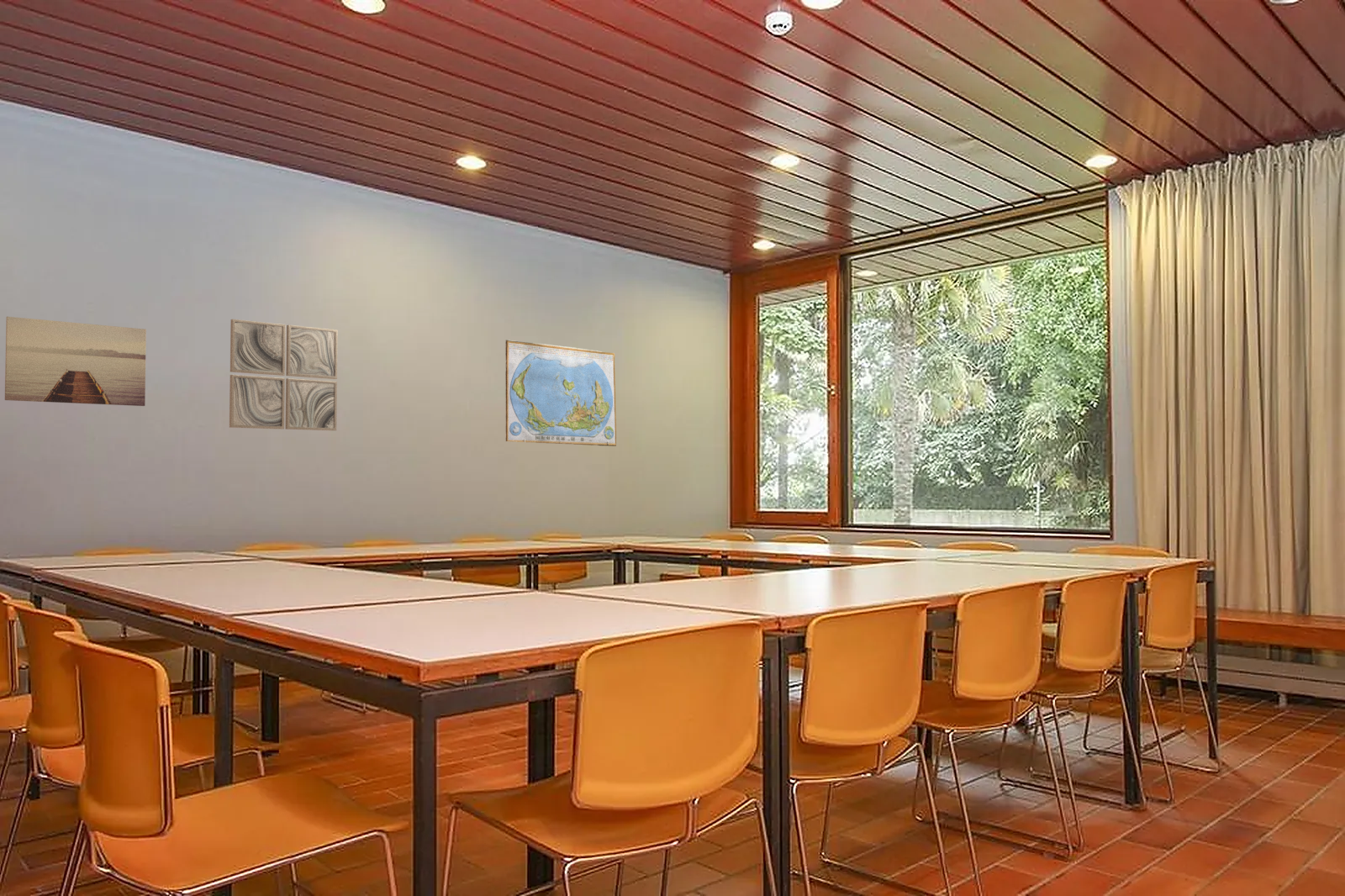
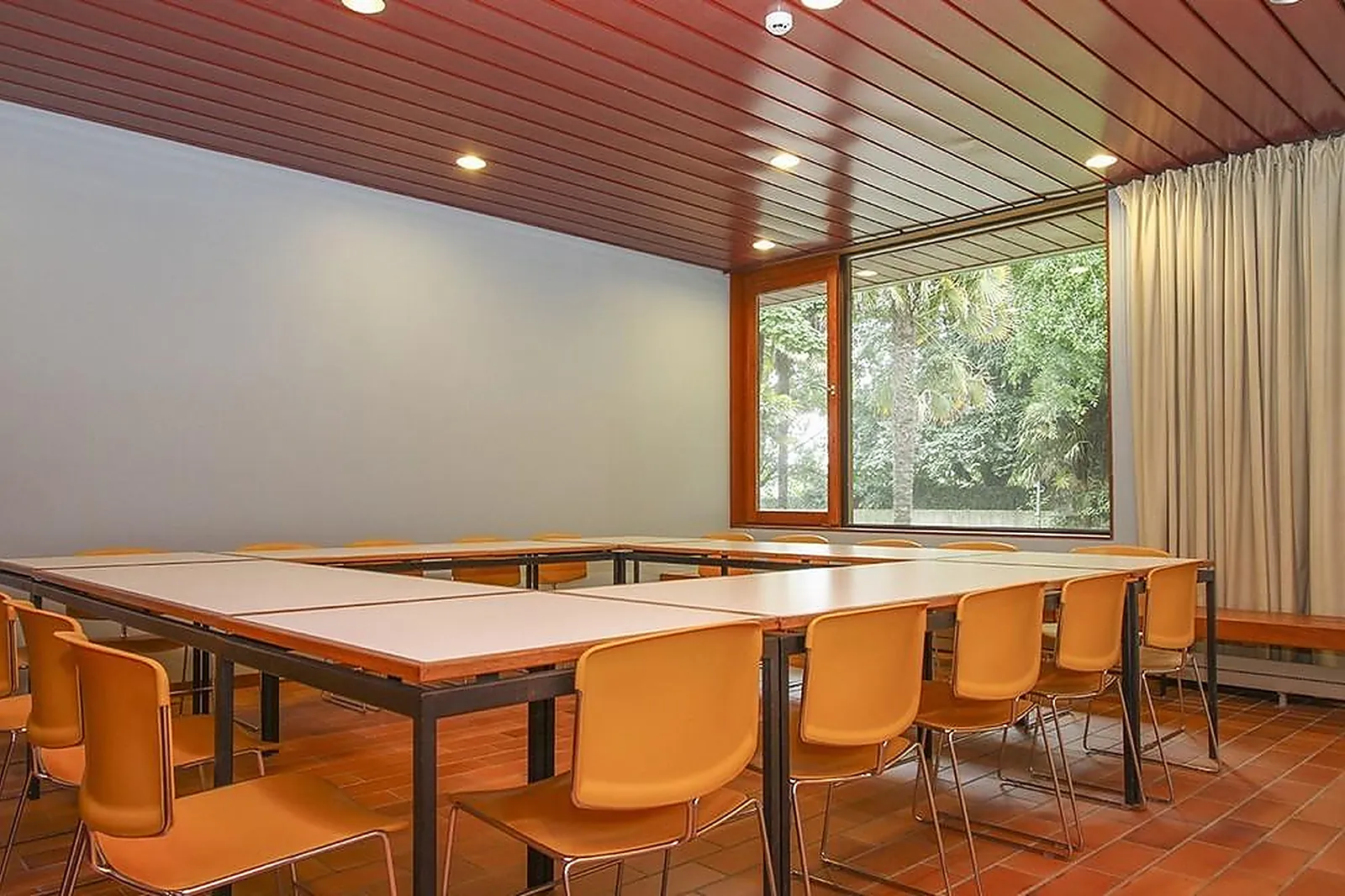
- wall art [4,316,147,407]
- wall art [229,319,339,431]
- world map [504,339,617,447]
